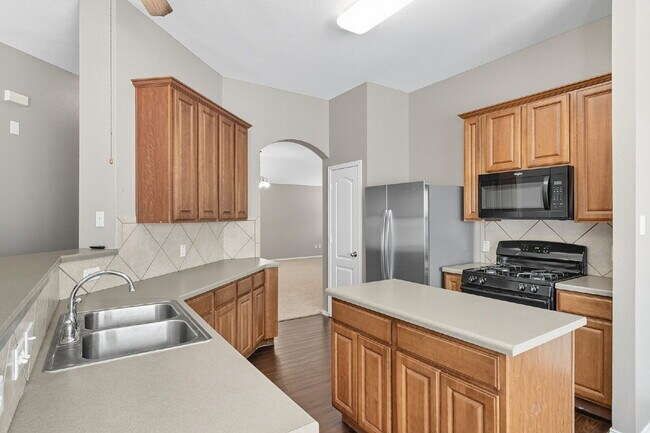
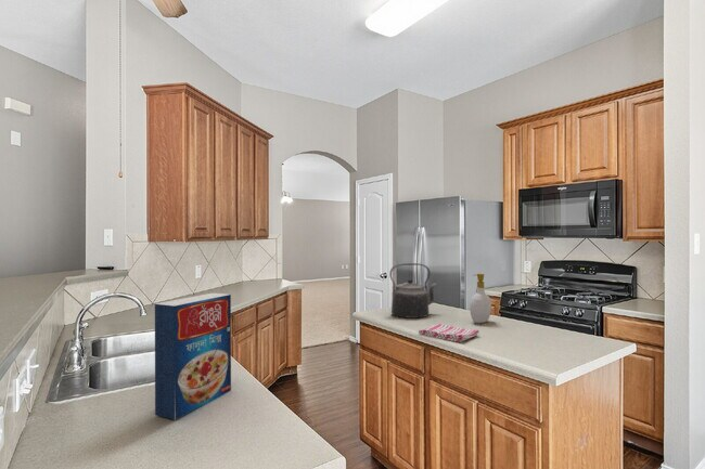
+ soap bottle [469,273,492,324]
+ kettle [388,262,437,320]
+ dish towel [418,323,479,343]
+ cereal box [154,292,232,421]
